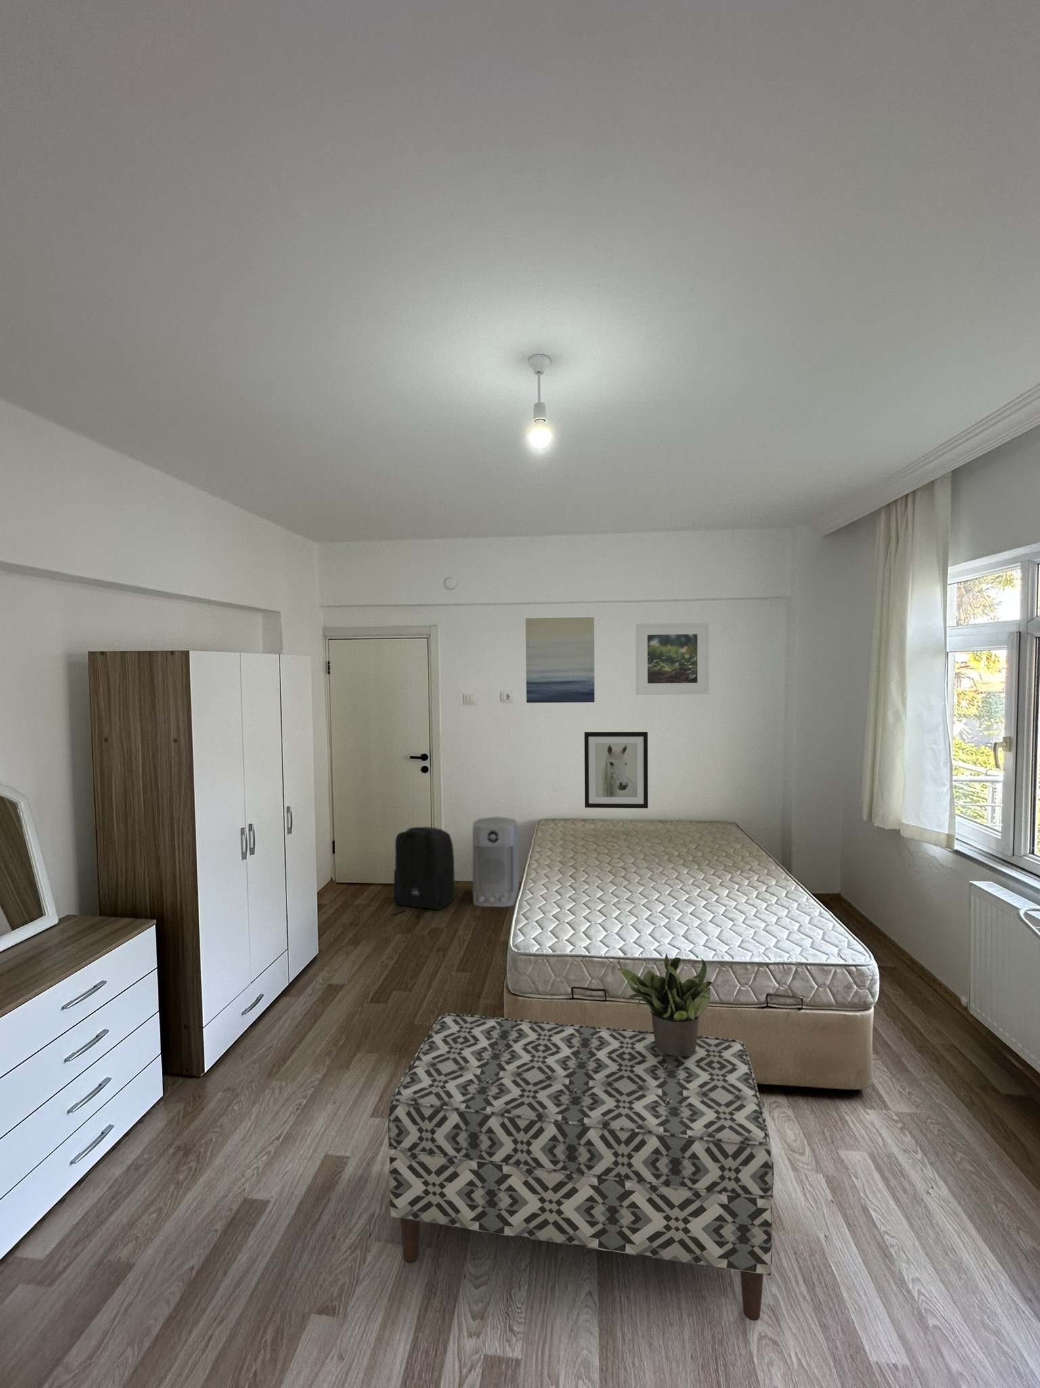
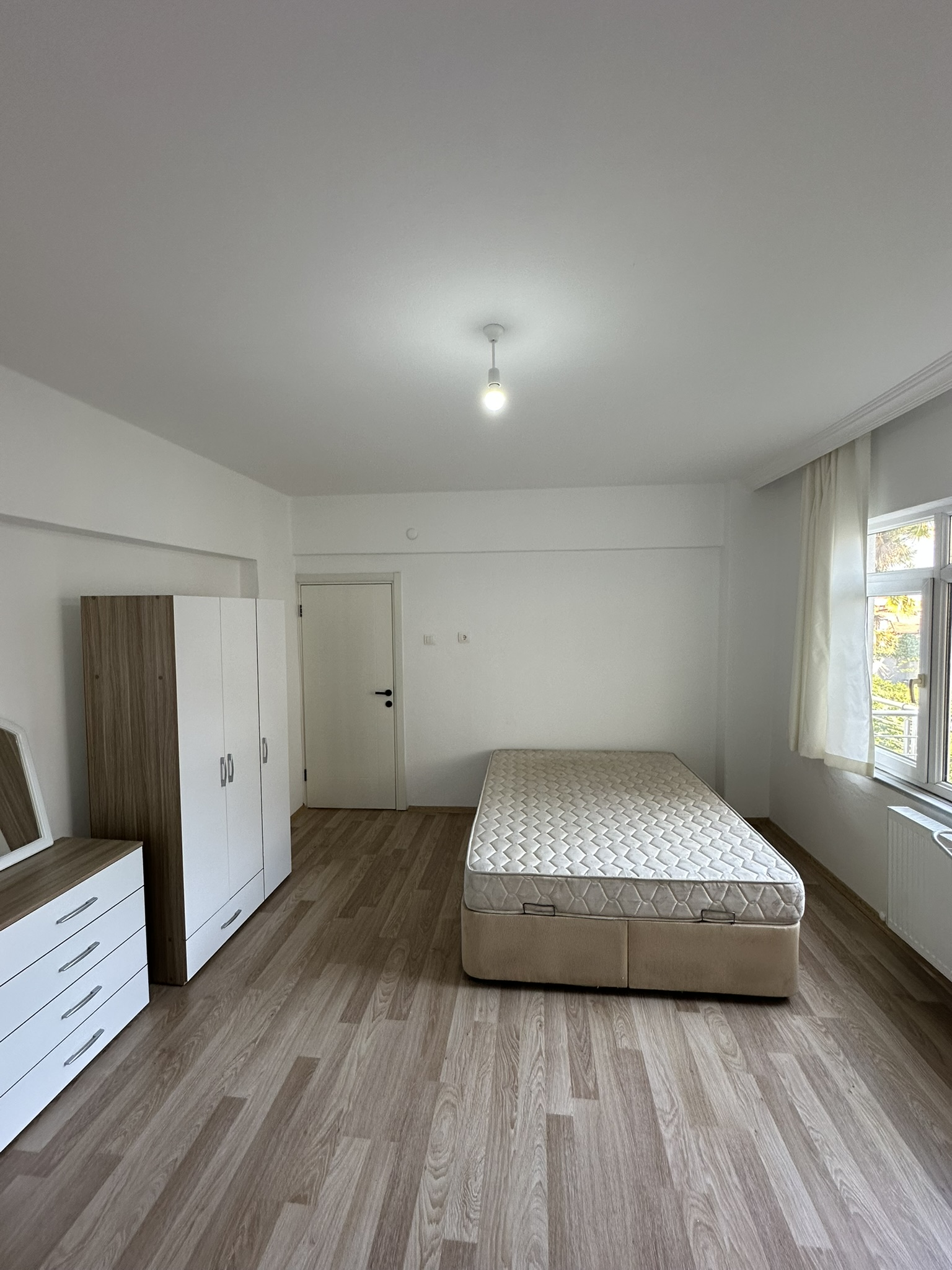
- air purifier [472,816,520,907]
- potted plant [617,953,713,1057]
- wall art [583,731,649,809]
- wall art [524,616,595,704]
- bench [388,1012,775,1321]
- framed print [635,622,710,695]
- backpack [391,826,456,919]
